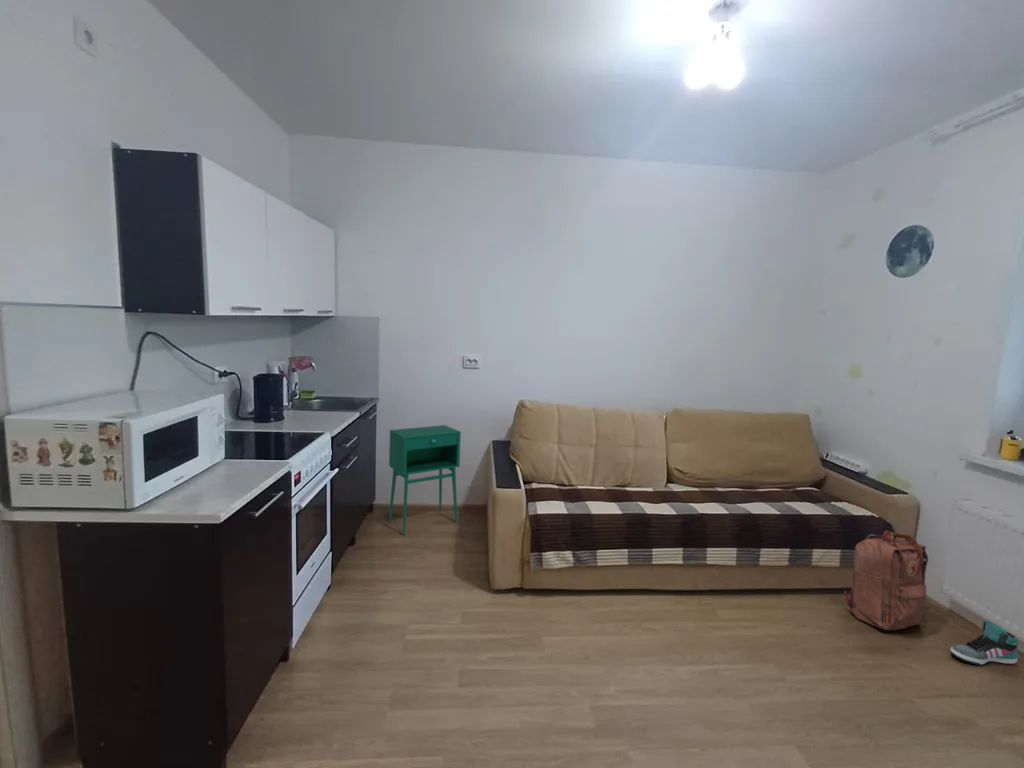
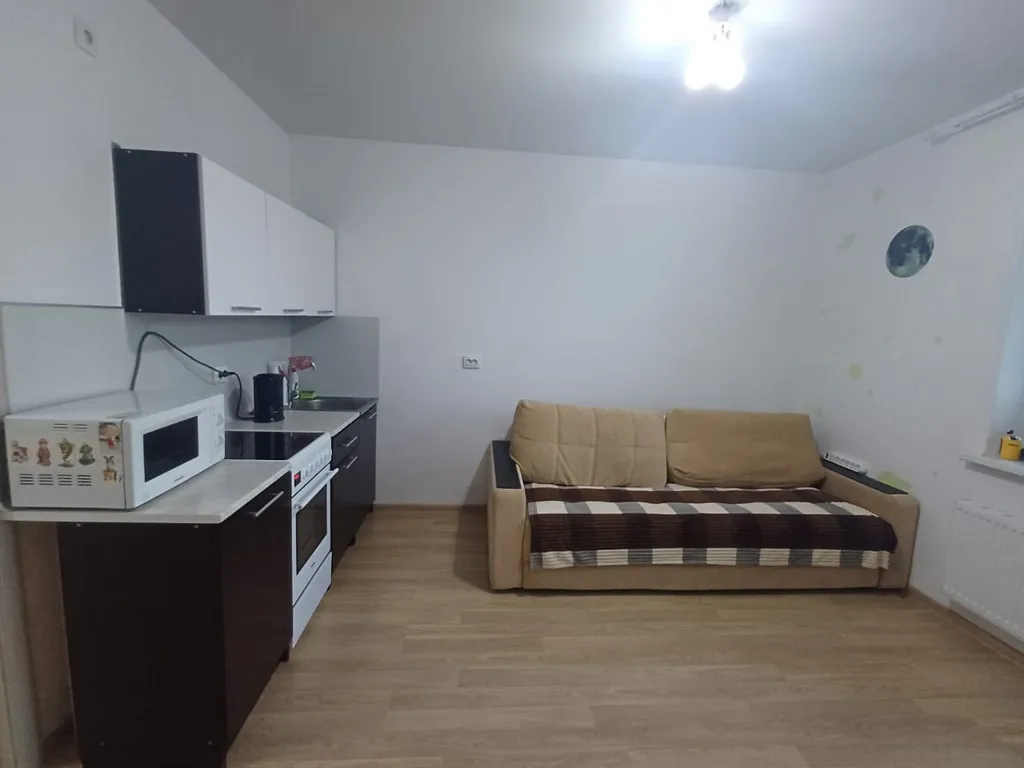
- sneaker [949,619,1019,666]
- backpack [843,529,929,632]
- storage cabinet [388,424,462,536]
